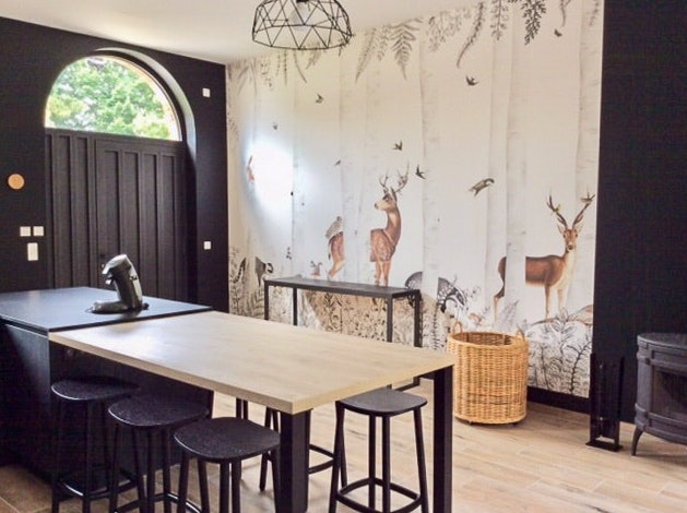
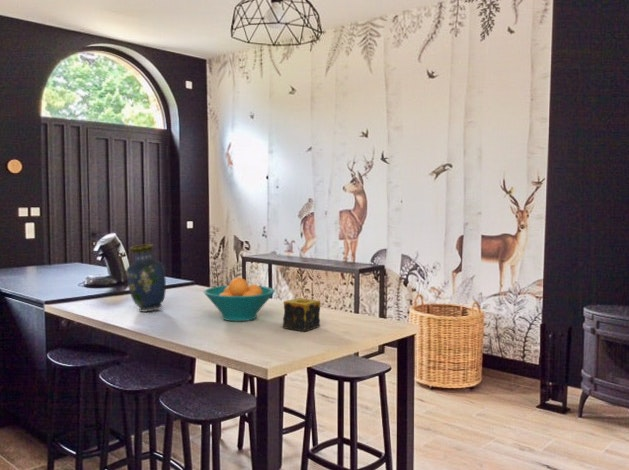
+ vase [125,243,167,313]
+ fruit bowl [203,277,276,322]
+ candle [282,297,321,332]
